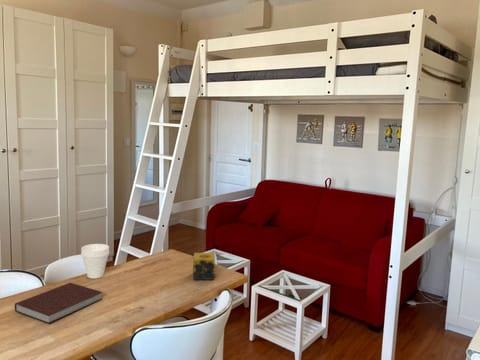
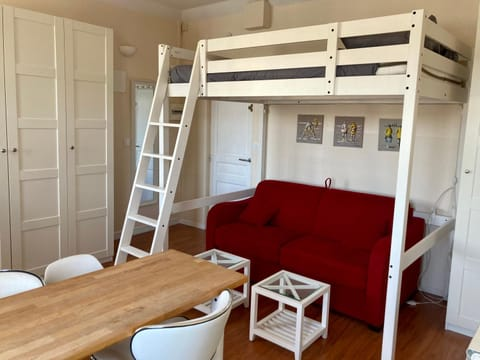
- notebook [14,282,103,324]
- candle [192,252,216,281]
- cup [80,243,110,280]
